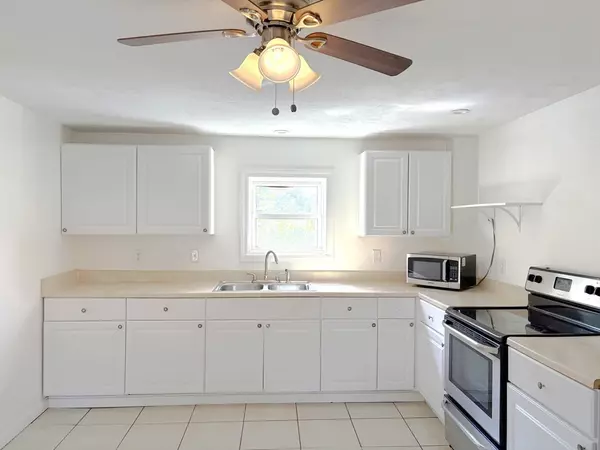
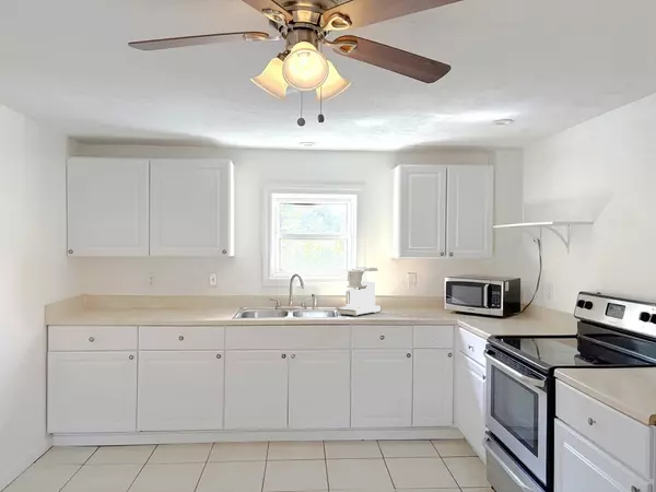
+ coffee maker [336,266,382,317]
